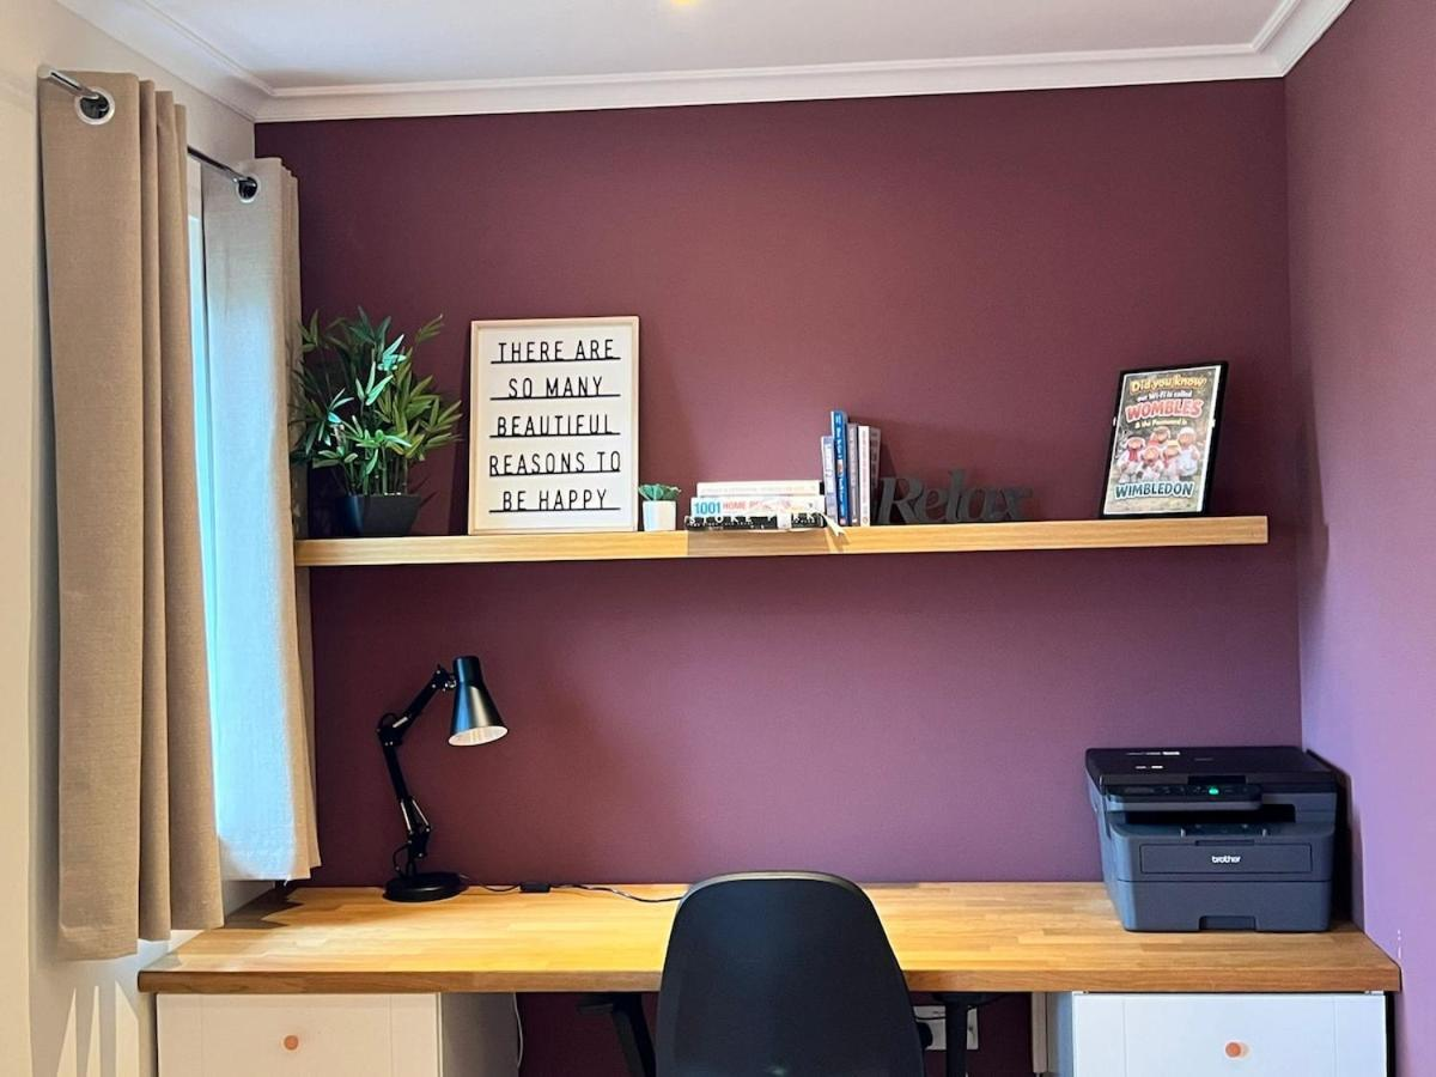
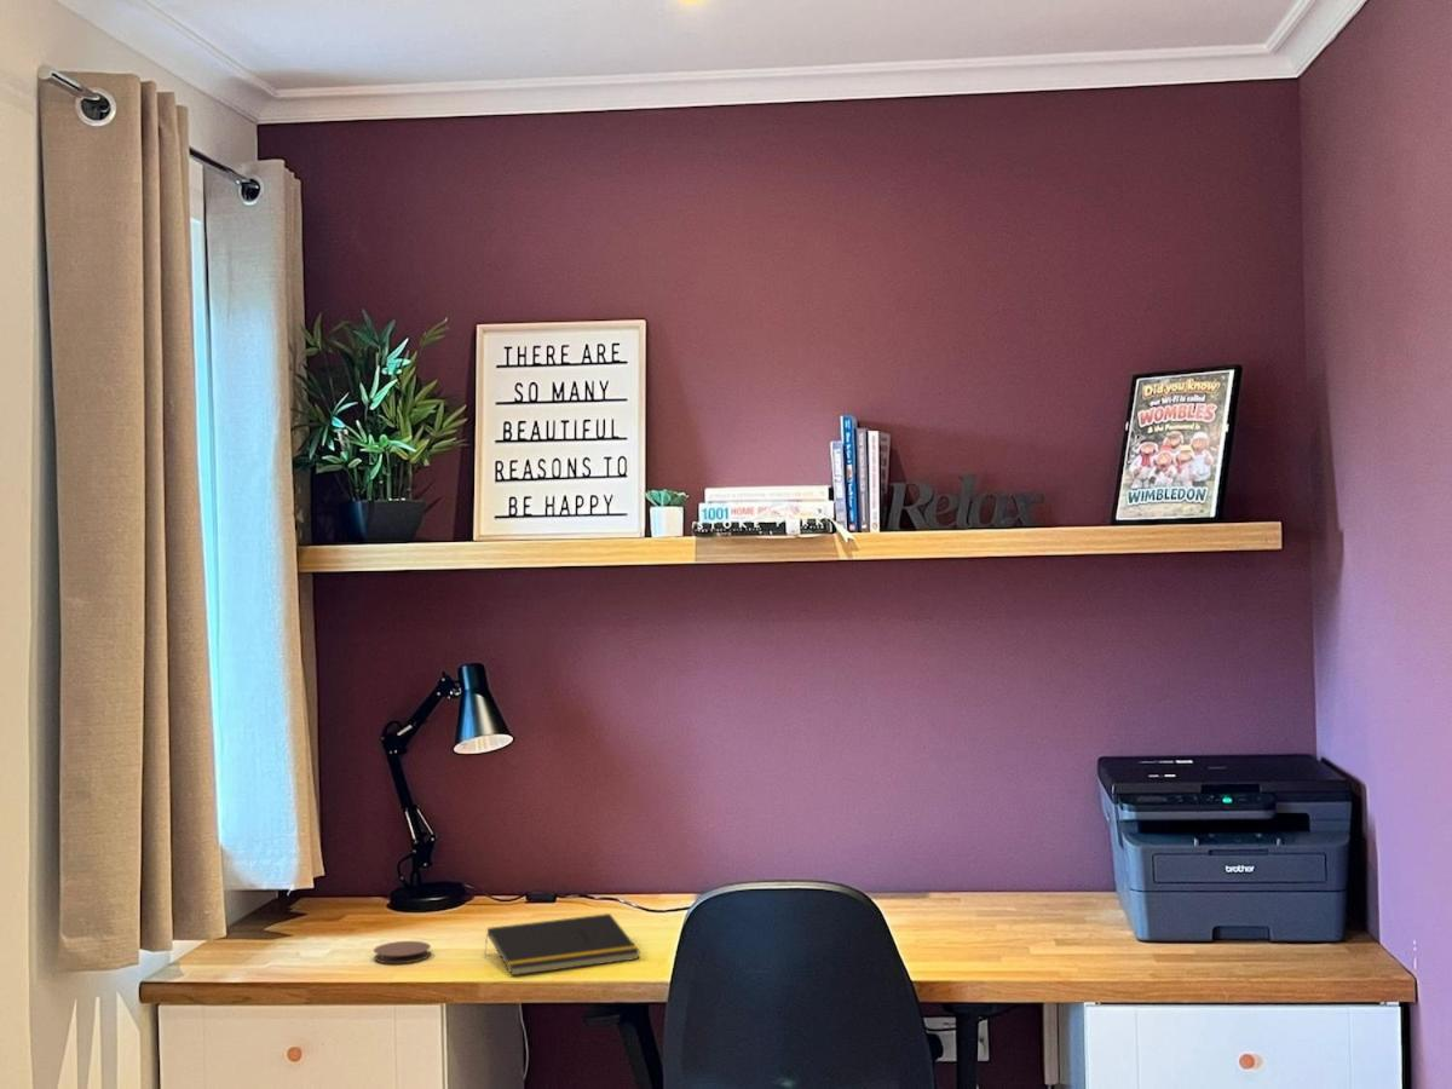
+ coaster [373,940,432,964]
+ notepad [483,912,641,976]
